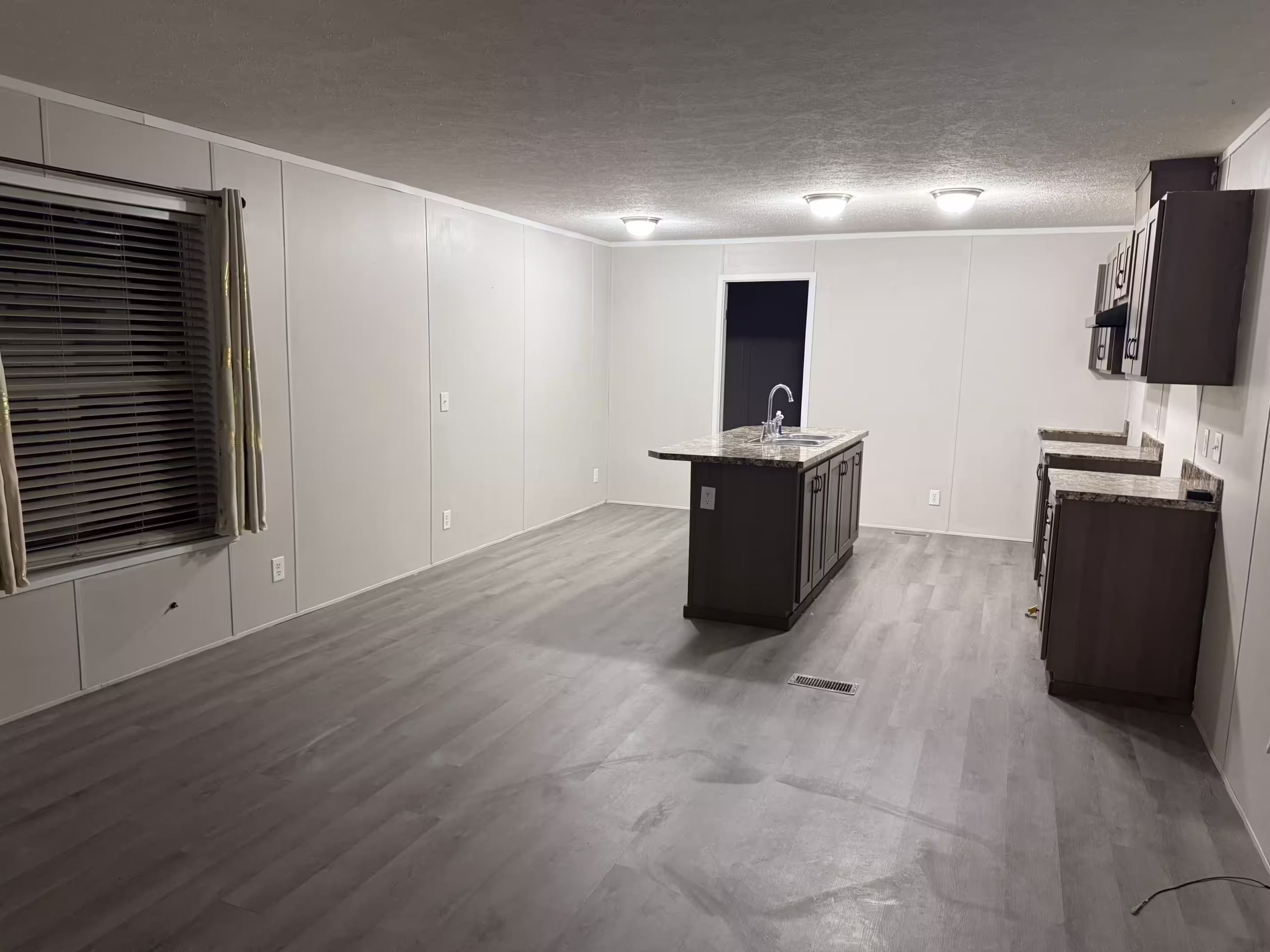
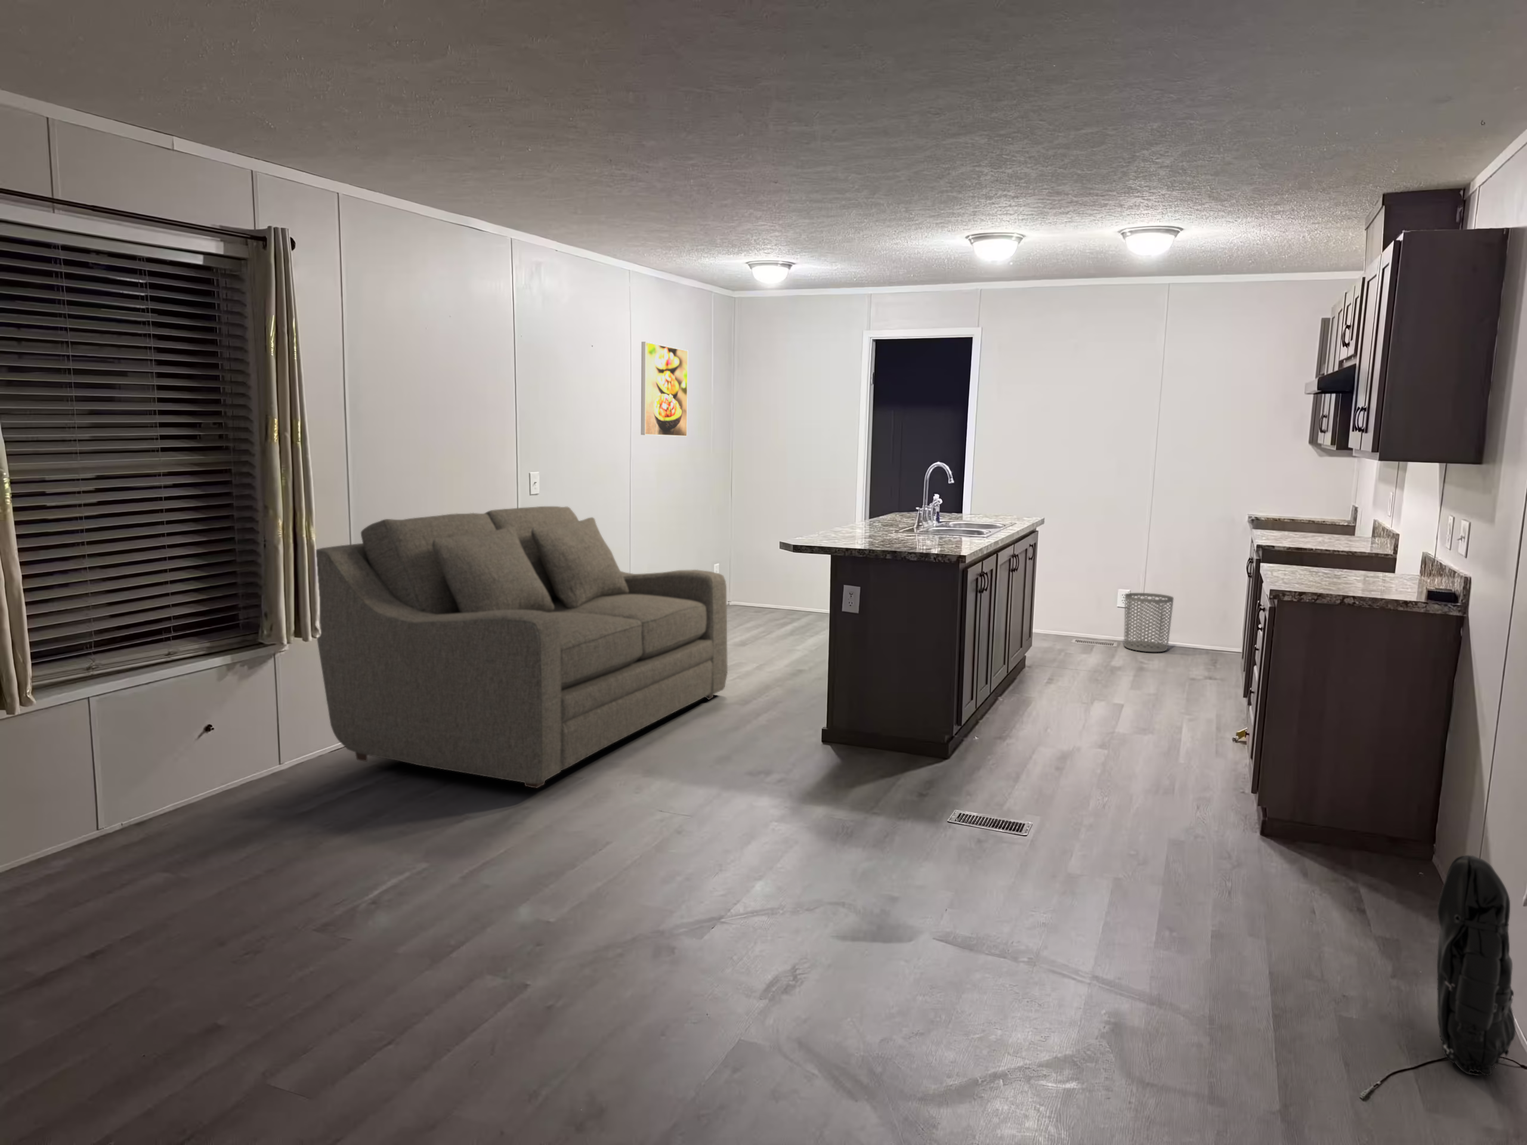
+ waste bin [1123,592,1175,652]
+ sofa [315,505,729,789]
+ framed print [641,342,688,437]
+ backpack [1437,855,1516,1076]
